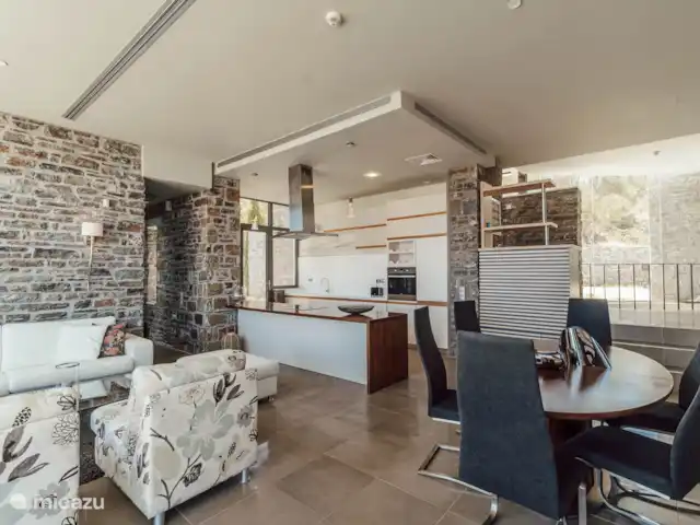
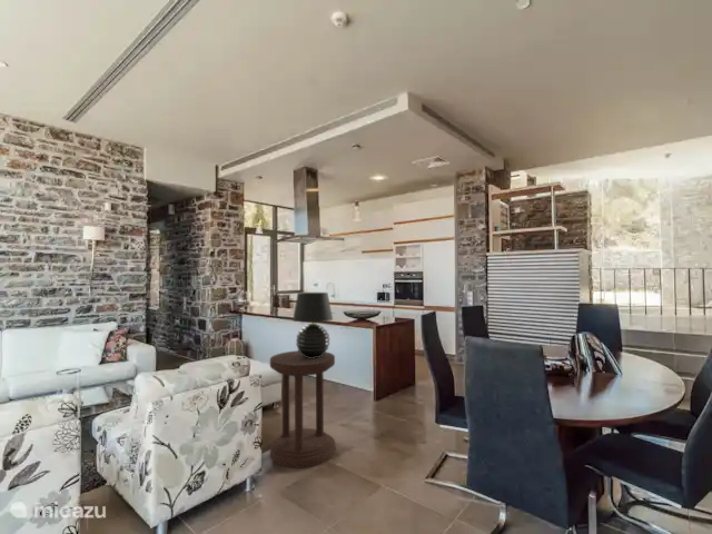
+ side table [269,349,336,469]
+ table lamp [291,291,334,358]
